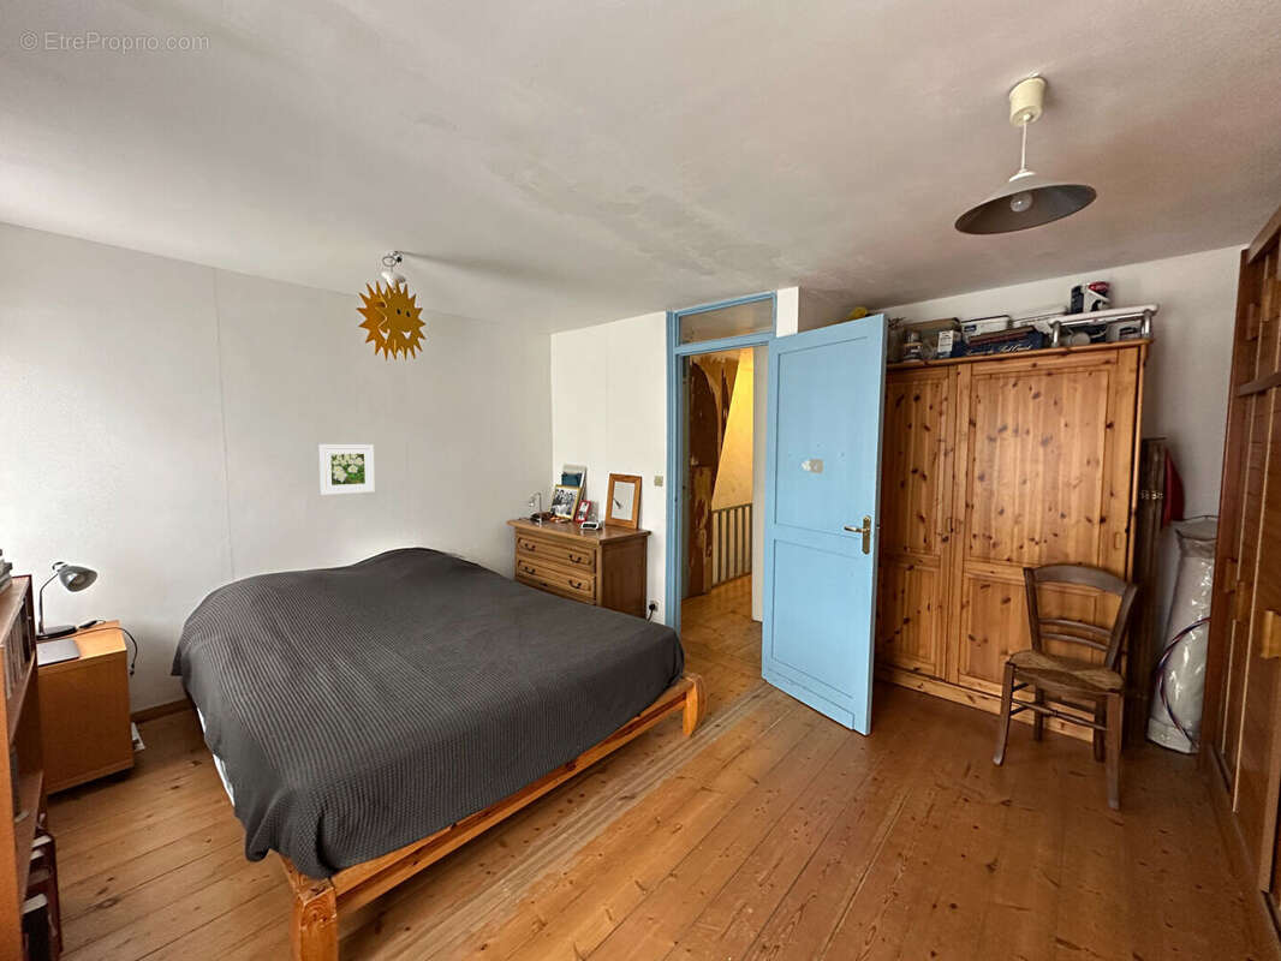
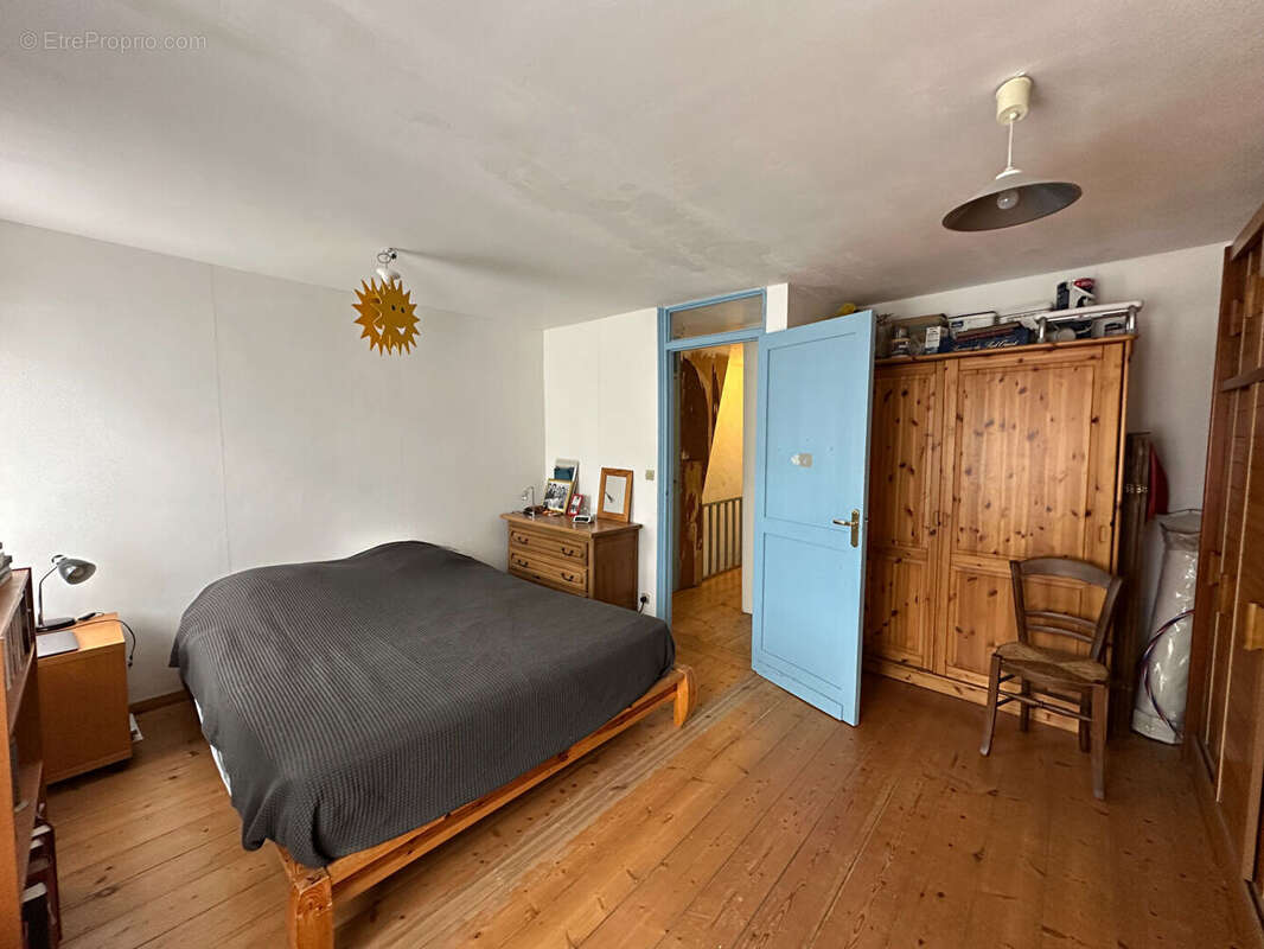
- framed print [318,443,376,496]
